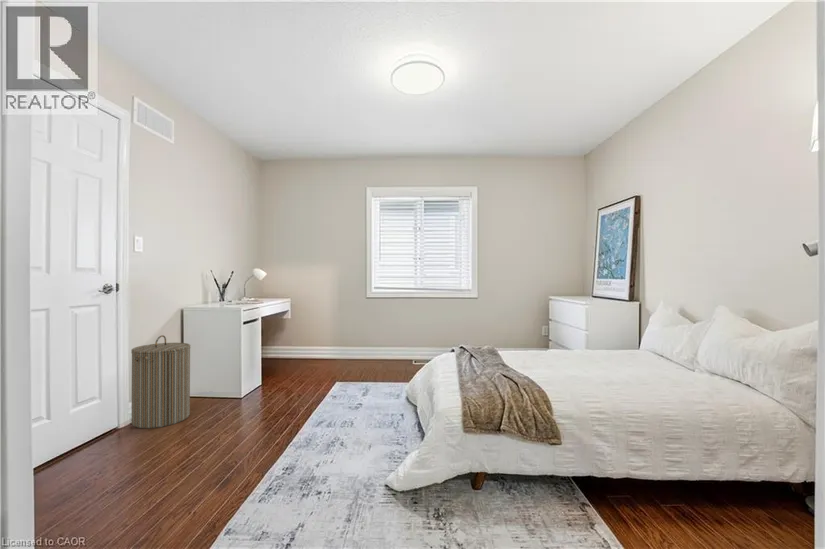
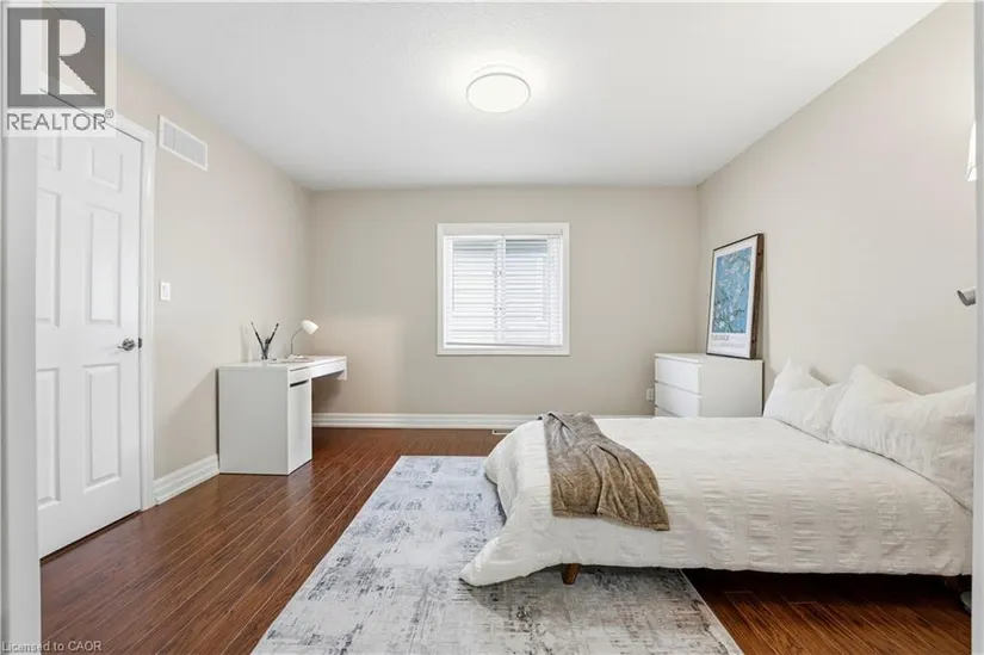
- laundry hamper [130,334,192,429]
